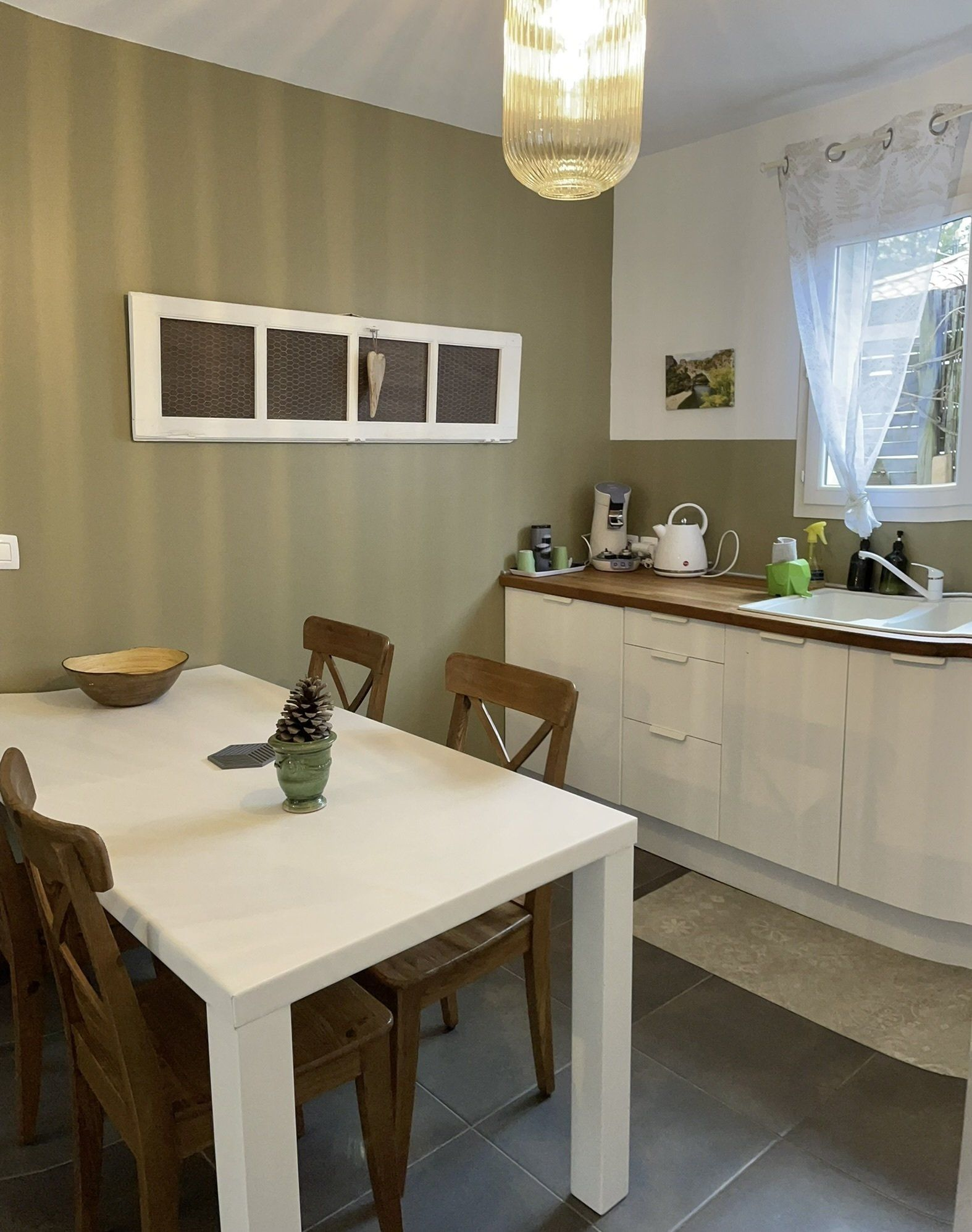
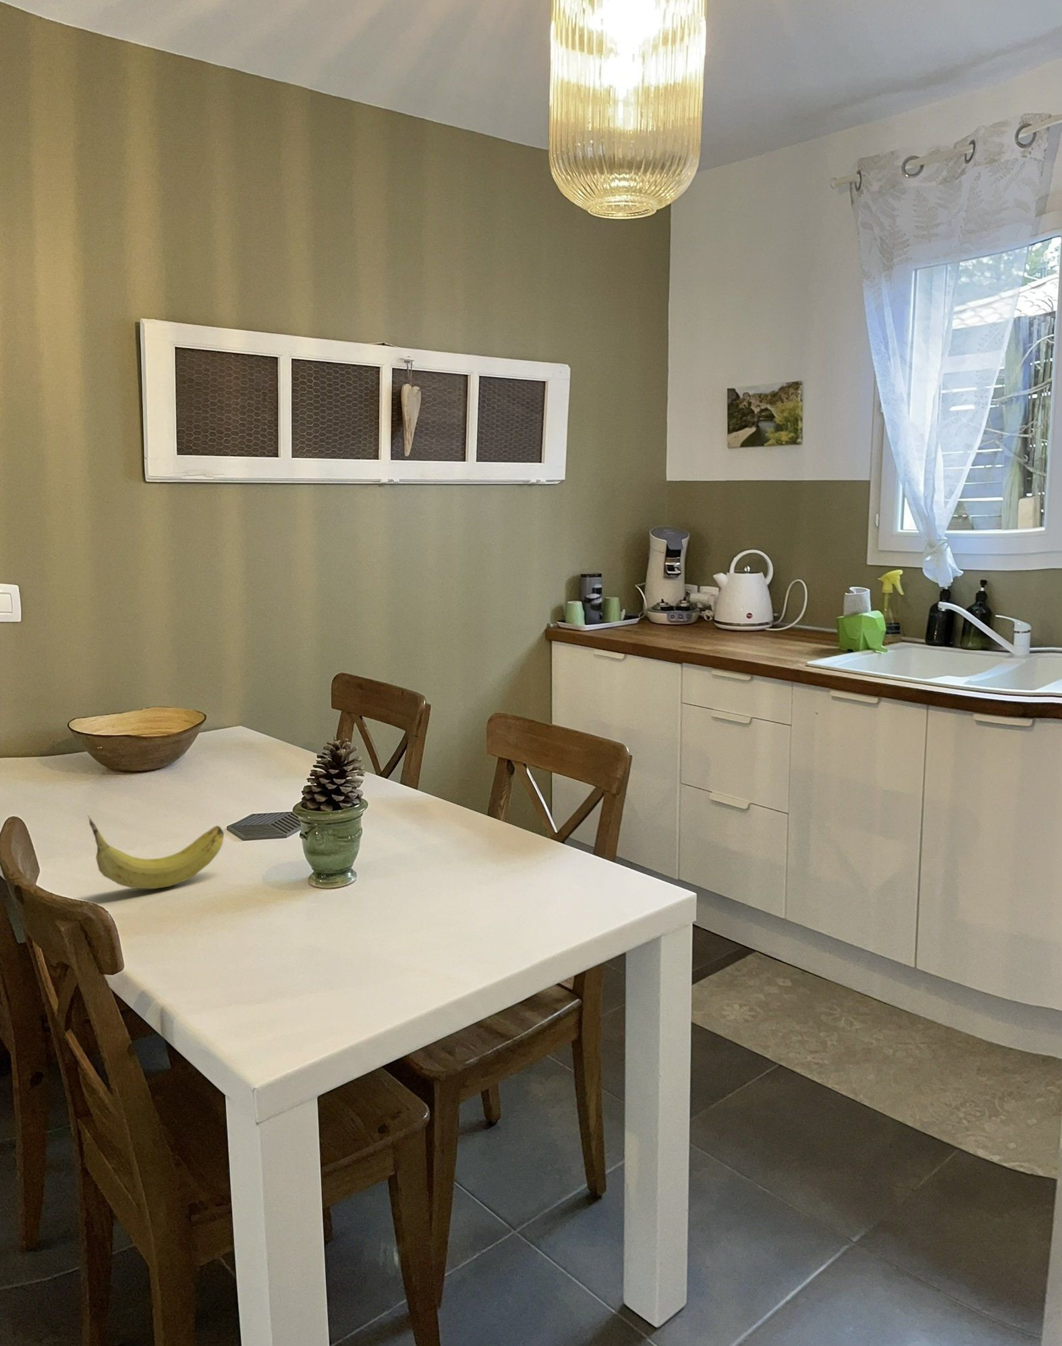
+ fruit [87,815,225,889]
